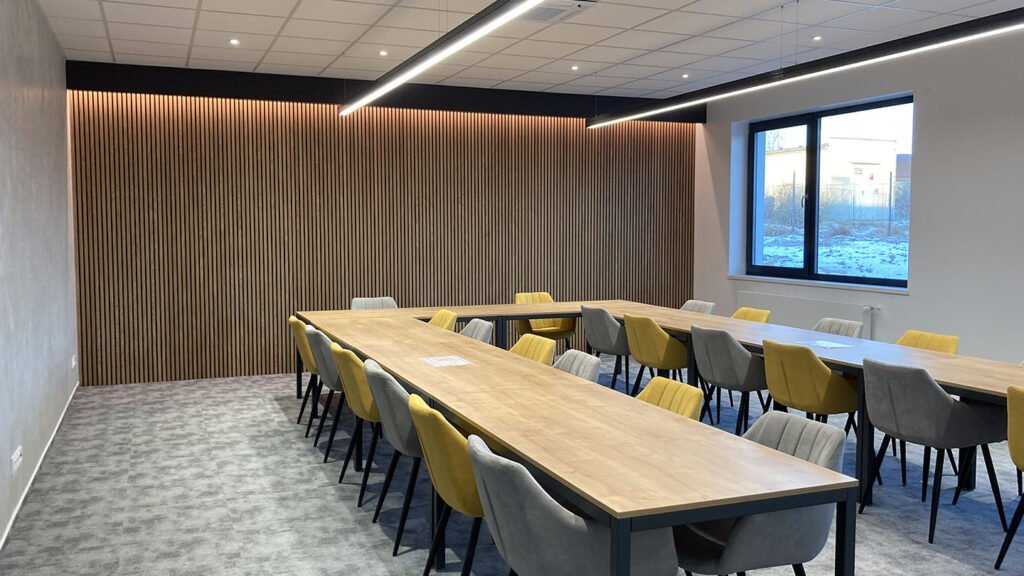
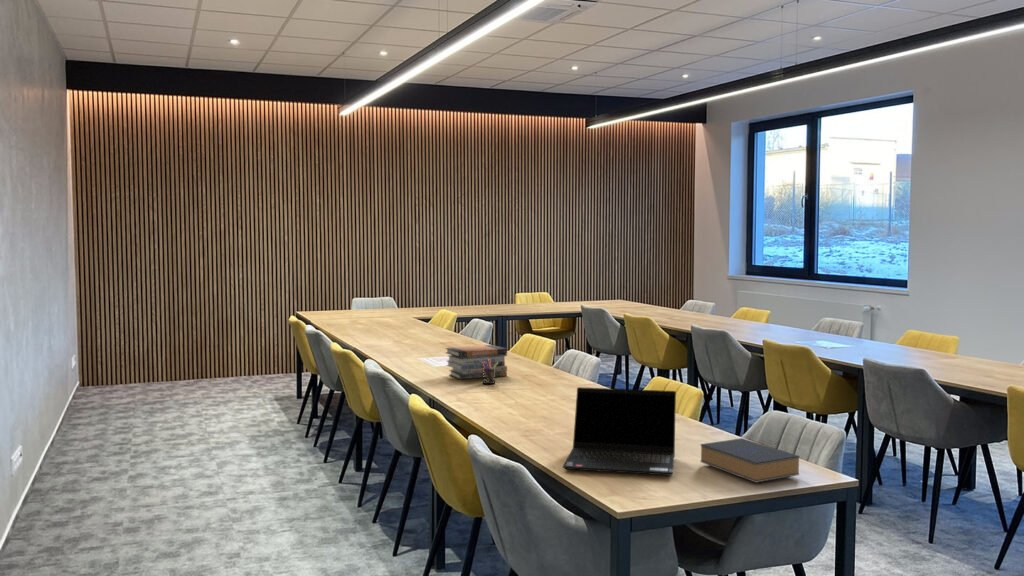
+ book stack [444,344,508,380]
+ book [700,437,801,484]
+ laptop computer [562,386,677,476]
+ pen holder [482,359,498,385]
